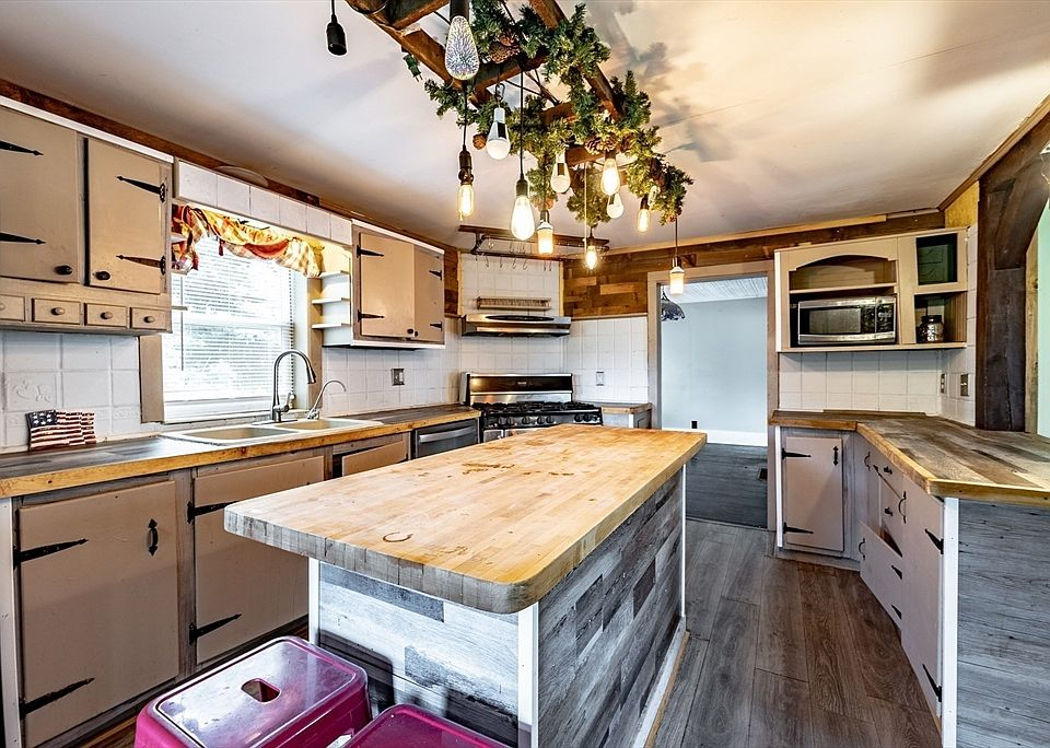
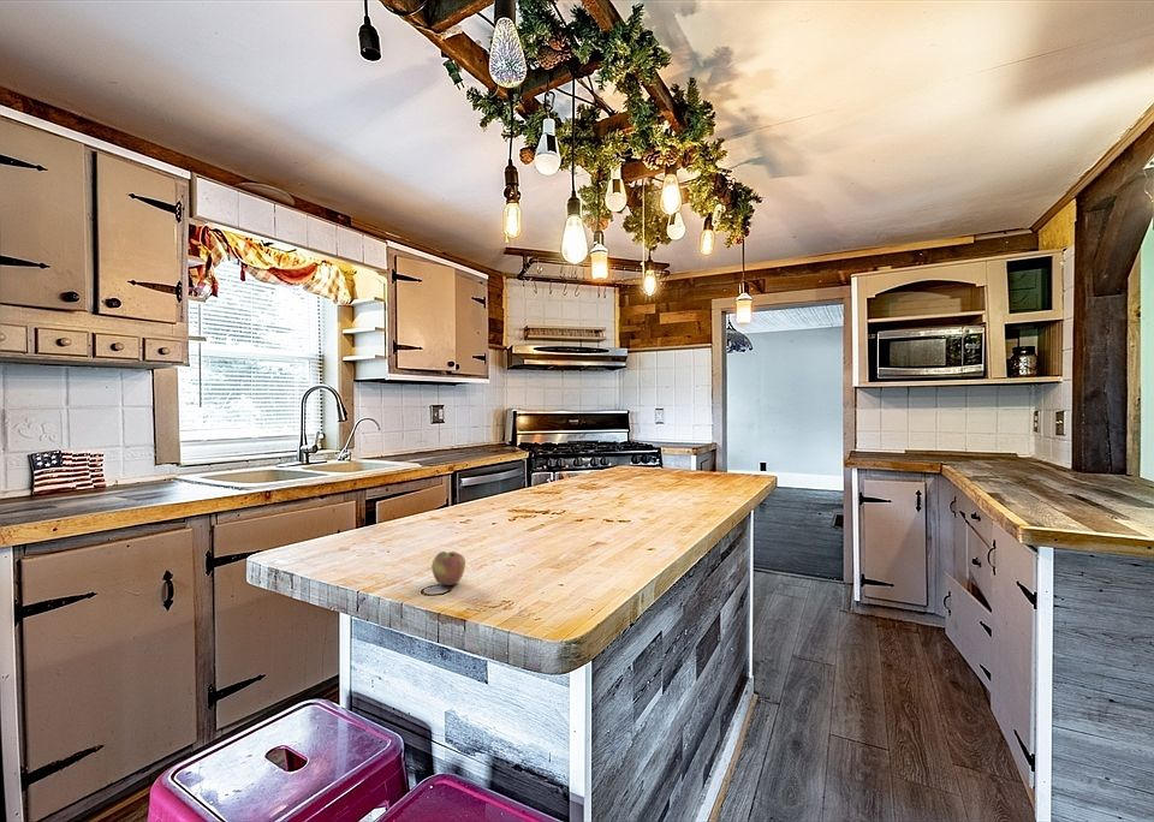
+ apple [430,550,466,586]
